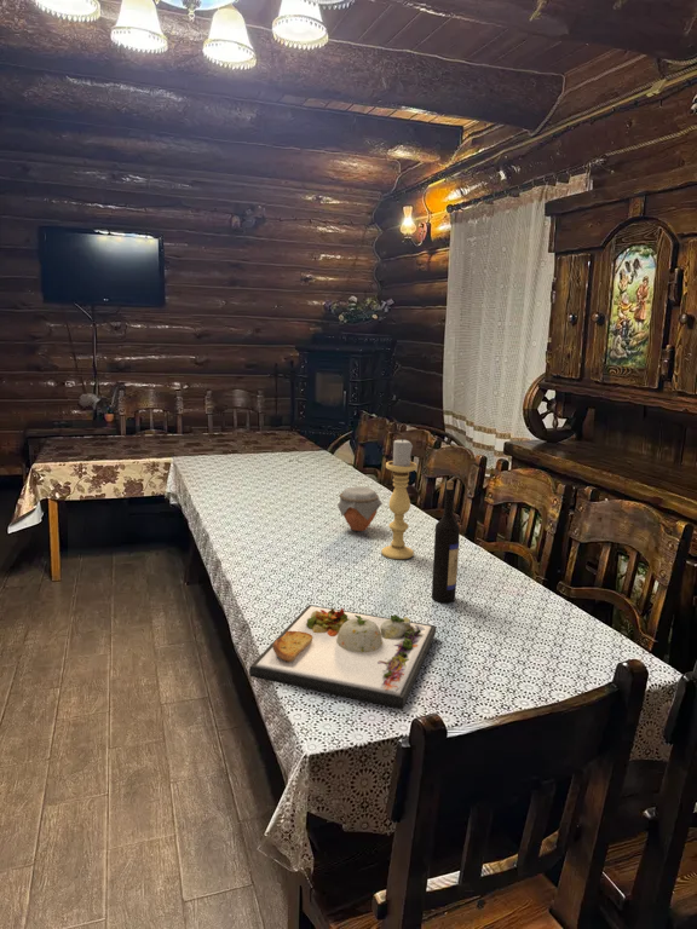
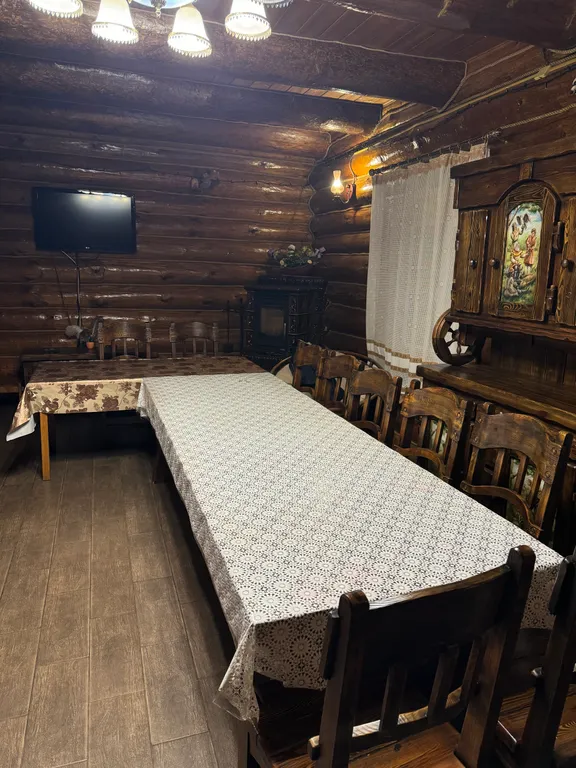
- candle holder [380,438,419,560]
- wine bottle [431,480,461,604]
- dinner plate [248,604,437,710]
- jar [336,485,384,532]
